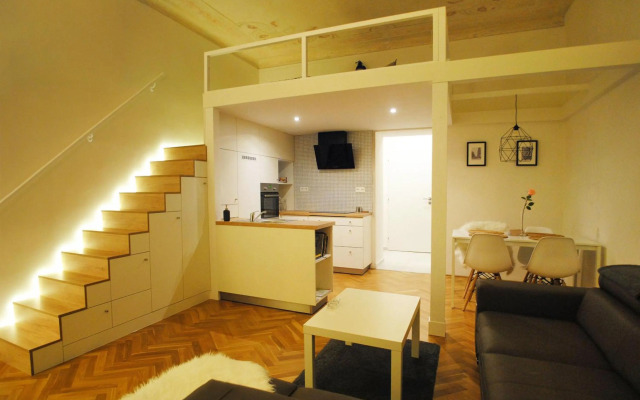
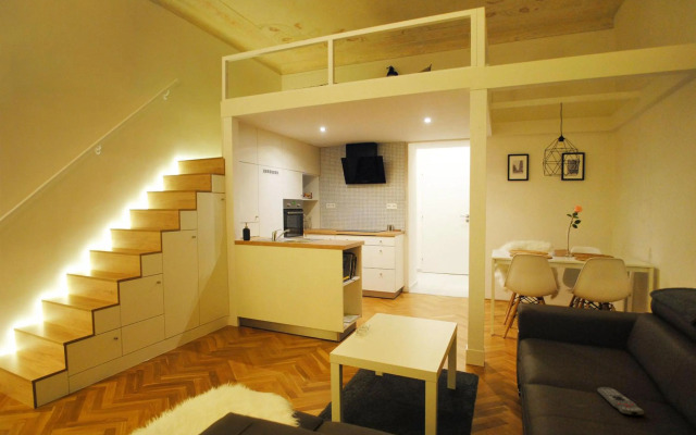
+ remote control [597,386,645,417]
